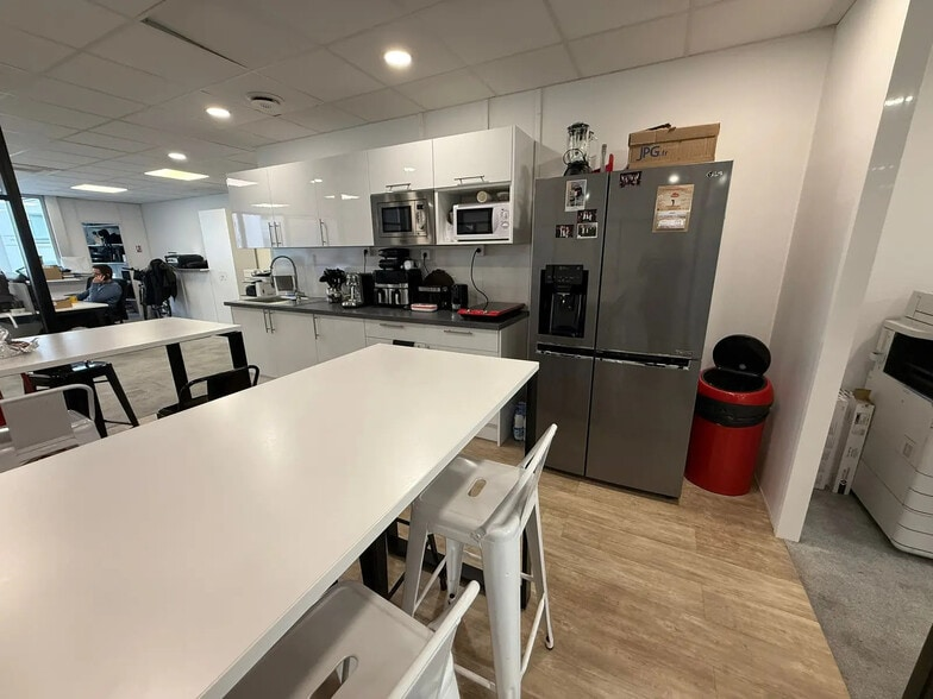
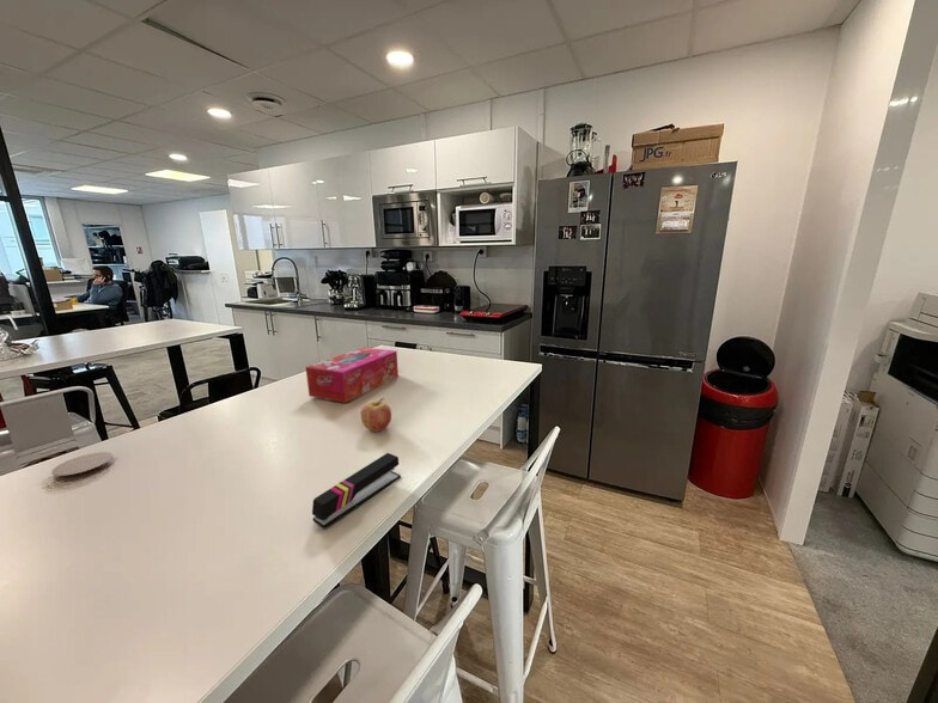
+ fruit [360,397,392,433]
+ tissue box [305,347,400,404]
+ coaster [50,451,115,482]
+ stapler [311,452,402,530]
